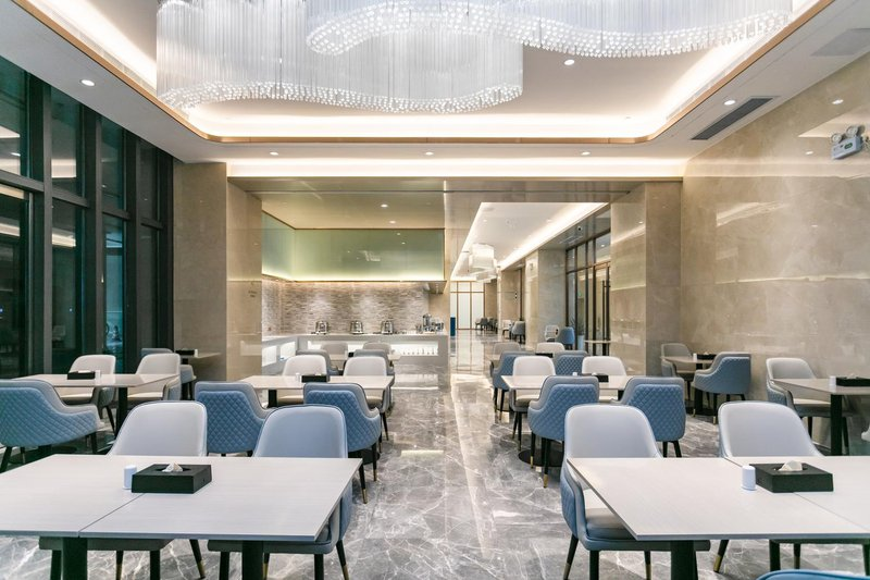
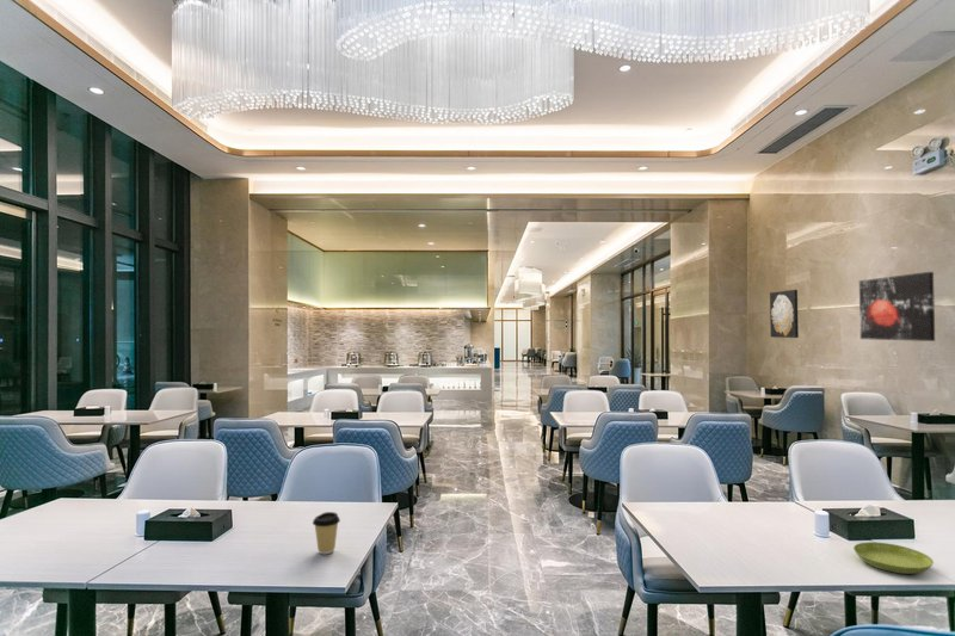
+ coffee cup [312,511,341,555]
+ saucer [852,541,935,575]
+ wall art [858,271,936,342]
+ wall art [769,289,800,339]
